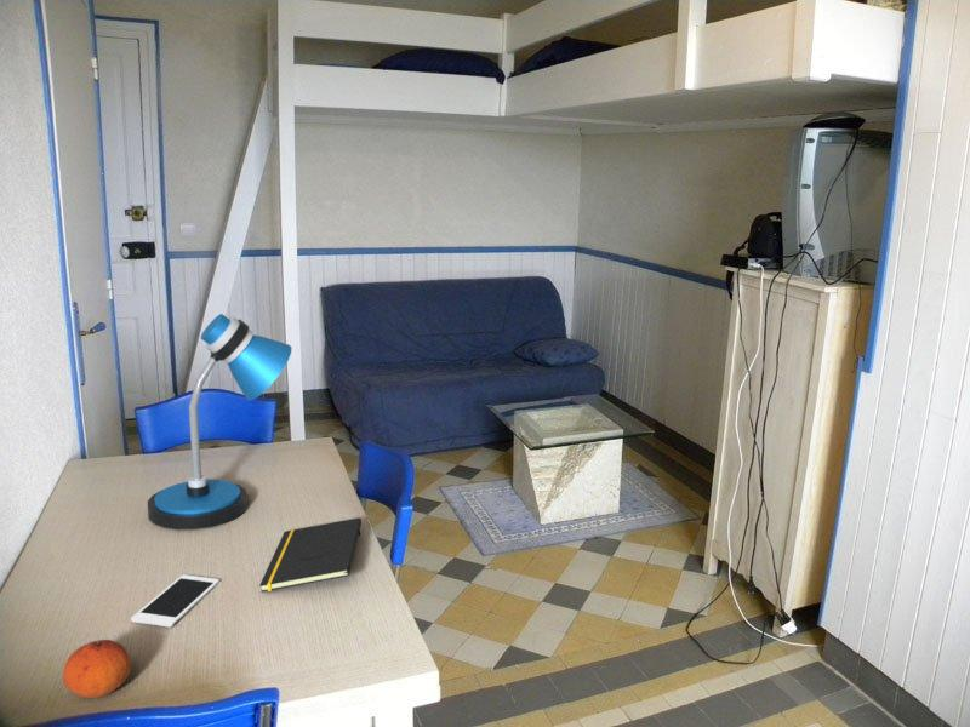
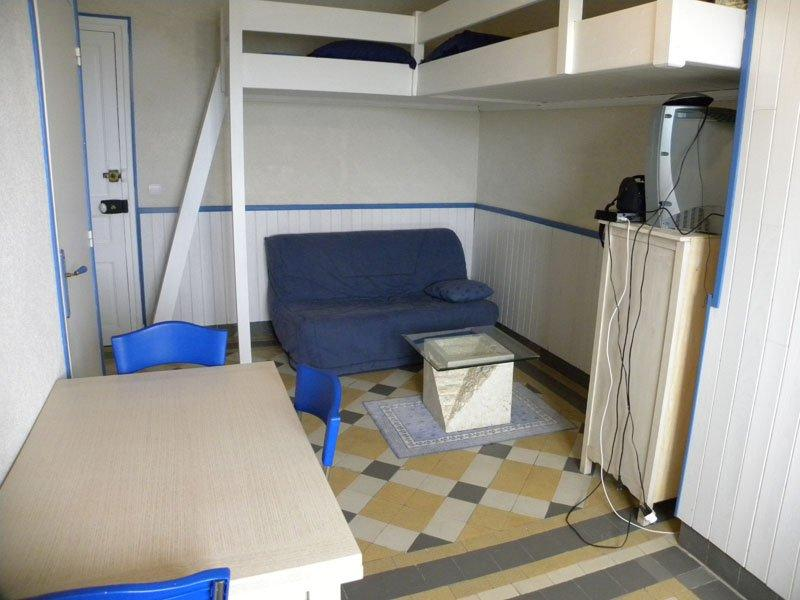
- cell phone [130,574,221,628]
- notepad [258,516,363,594]
- desk lamp [147,313,292,531]
- fruit [62,639,132,699]
